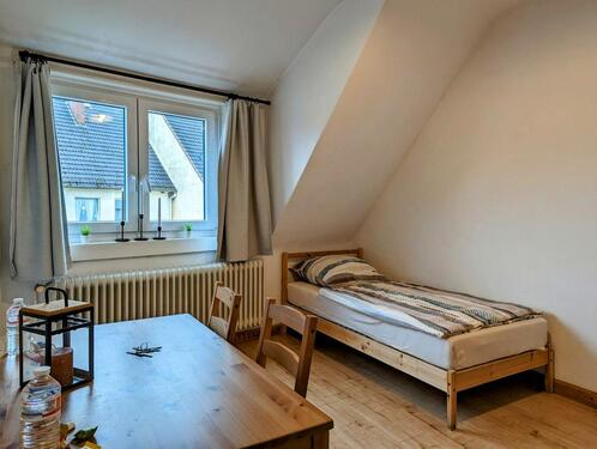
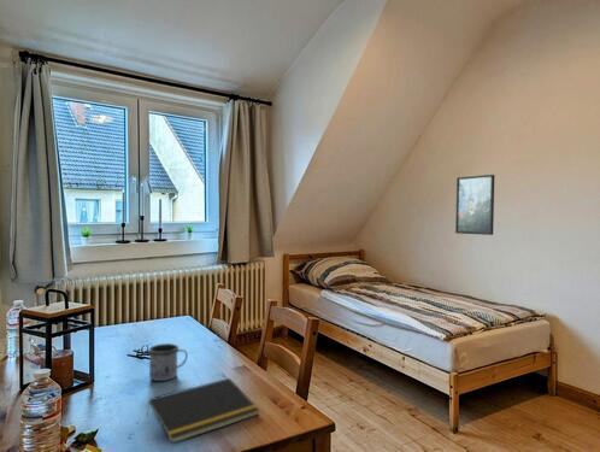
+ mug [147,342,189,382]
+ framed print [454,174,495,236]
+ notepad [145,377,260,445]
